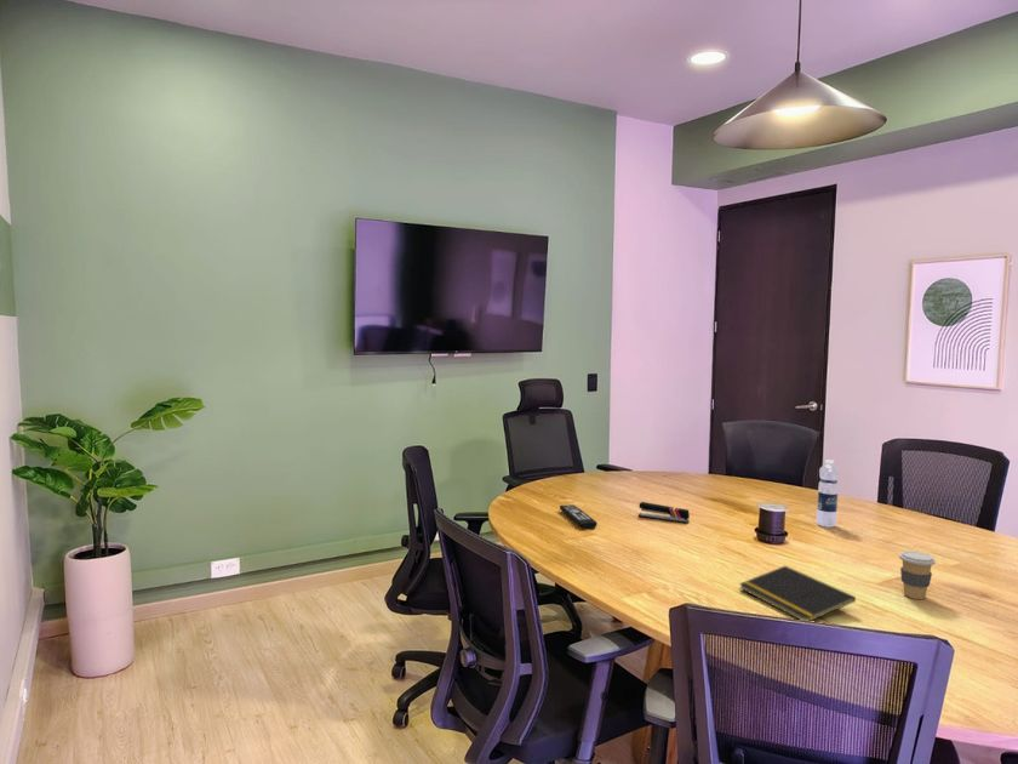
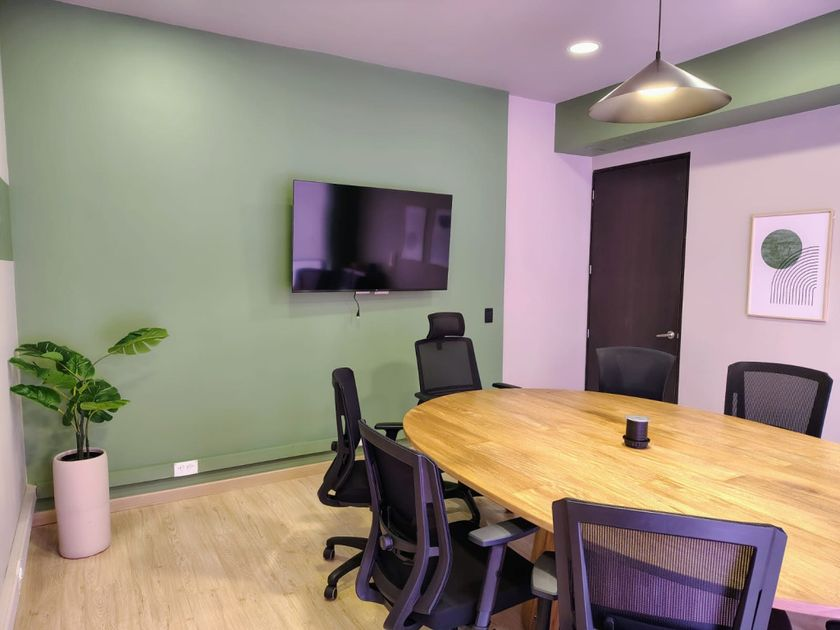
- coffee cup [898,549,937,600]
- water bottle [816,458,840,529]
- notepad [738,565,857,622]
- remote control [559,503,599,530]
- stapler [637,501,691,524]
